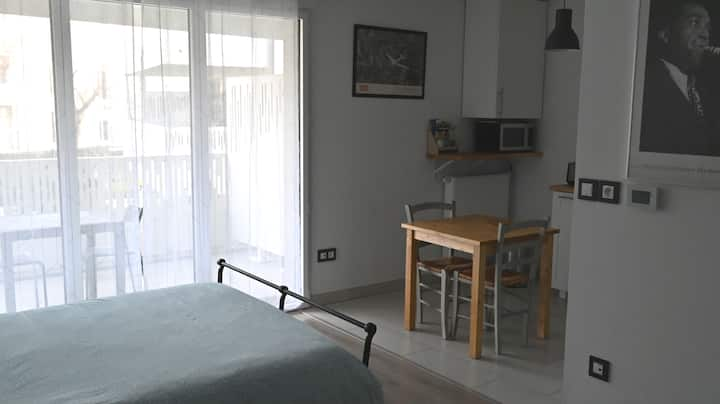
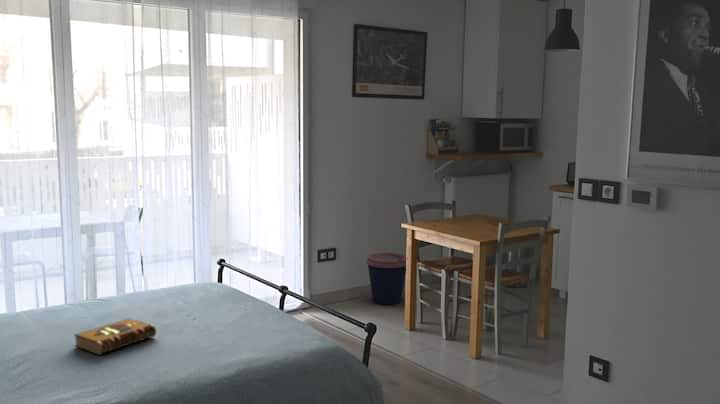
+ hardback book [73,317,157,356]
+ coffee cup [365,252,407,306]
